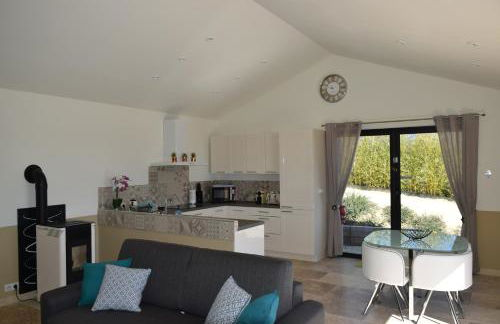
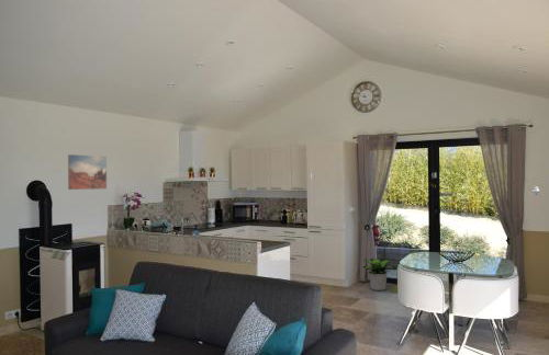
+ potted plant [361,257,397,291]
+ wall art [67,153,108,191]
